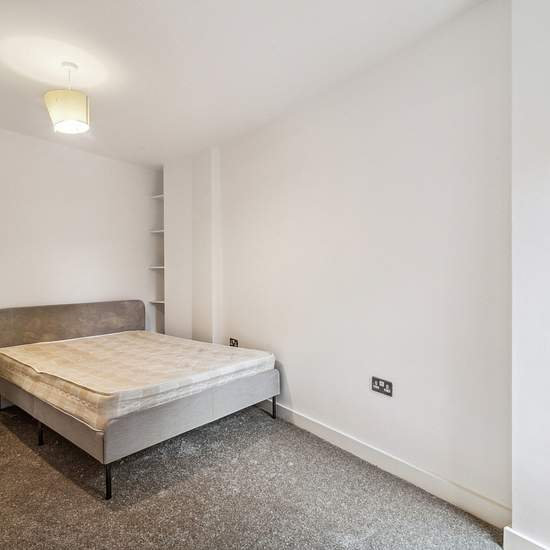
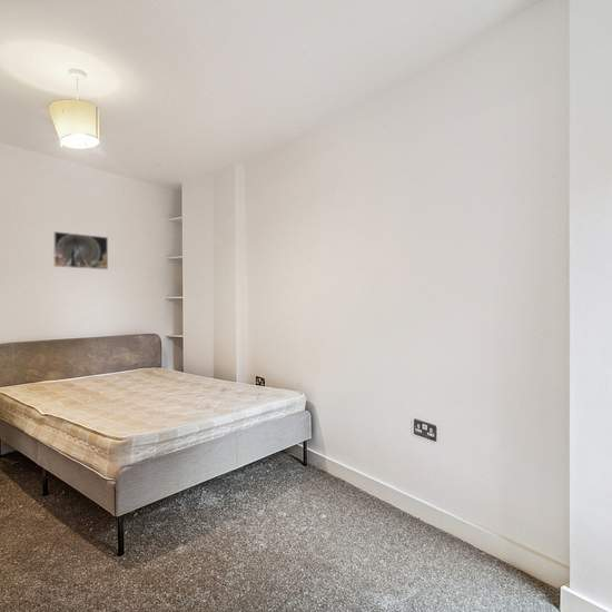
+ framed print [52,230,109,270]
